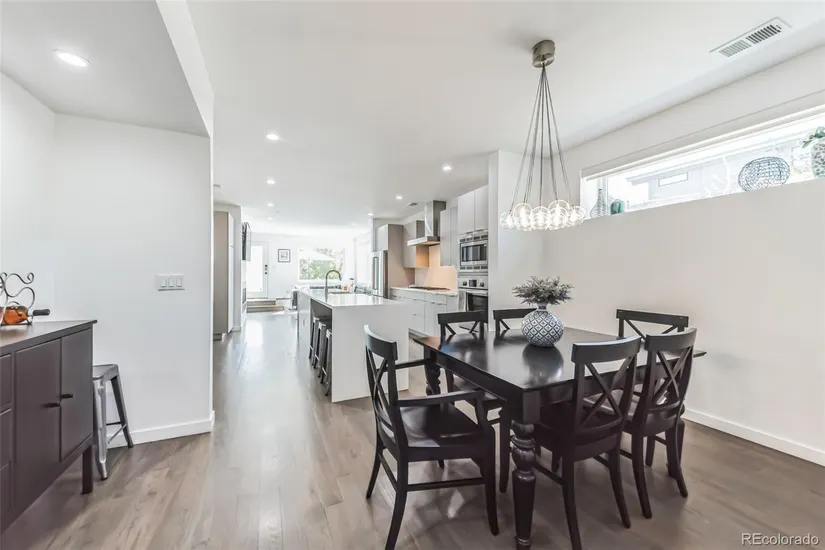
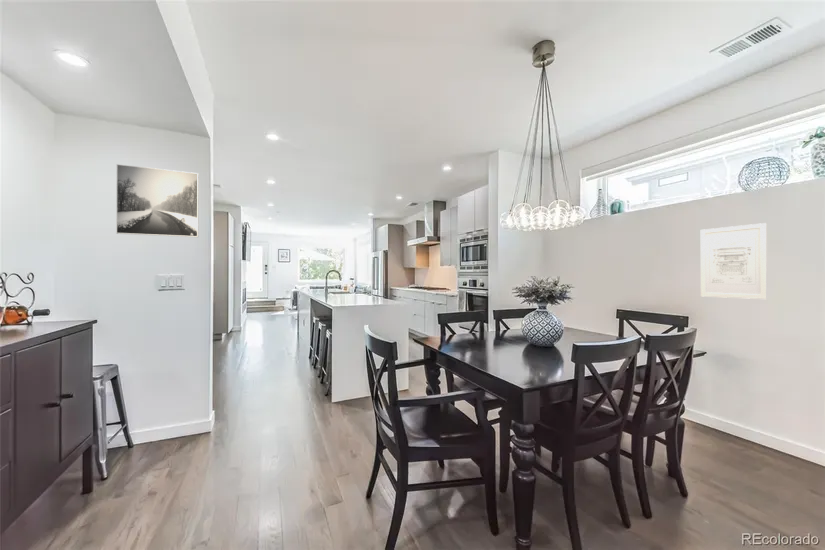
+ wall art [700,222,768,300]
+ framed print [115,163,200,238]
